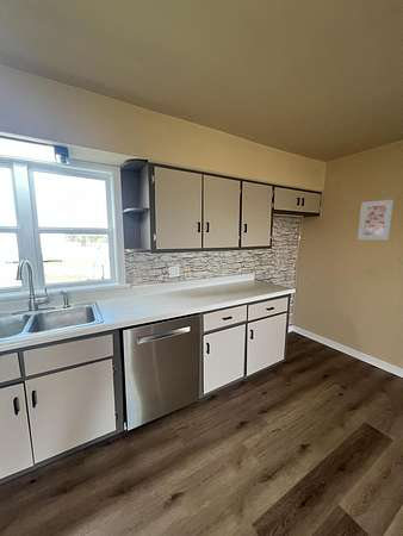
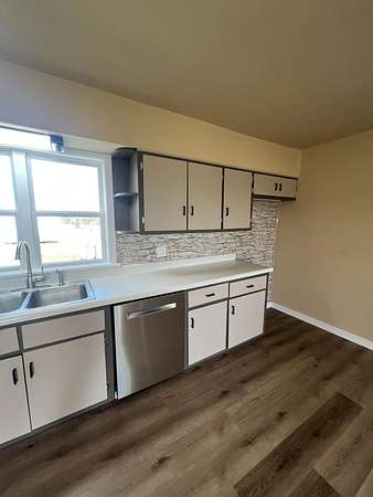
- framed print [356,199,395,242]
